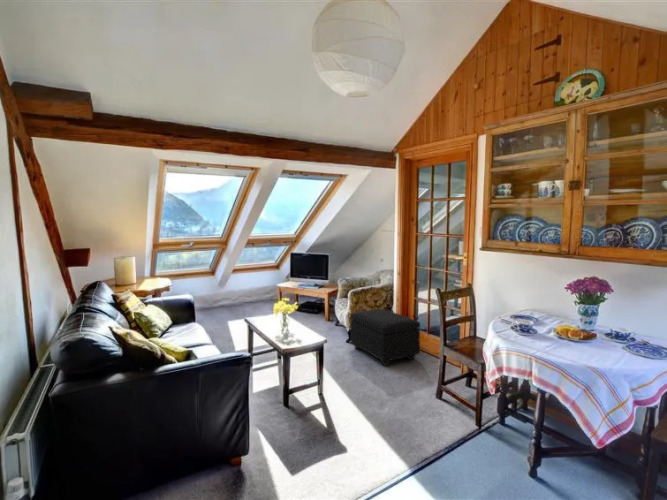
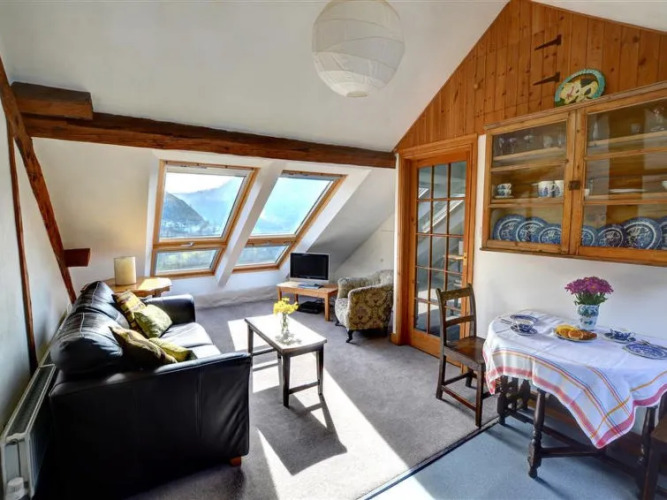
- footstool [349,308,421,367]
